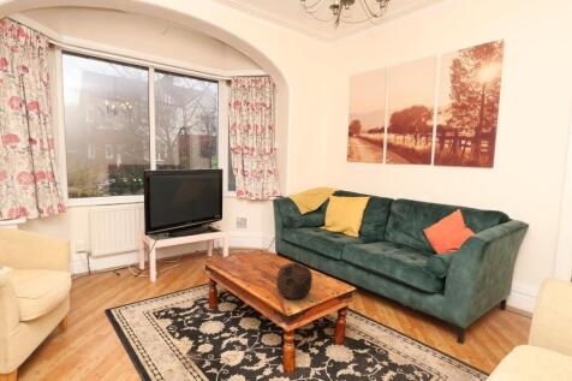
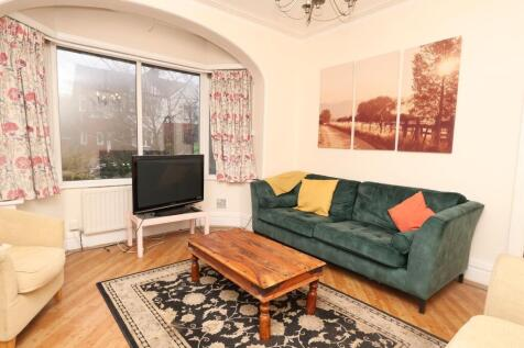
- soccer ball [275,261,314,300]
